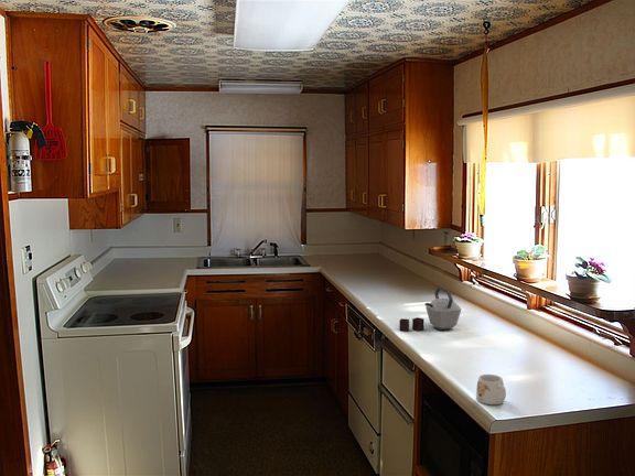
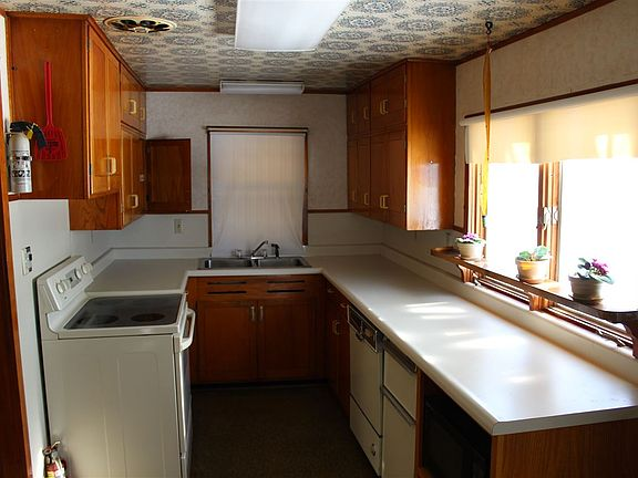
- kettle [398,285,463,333]
- mug [475,374,507,405]
